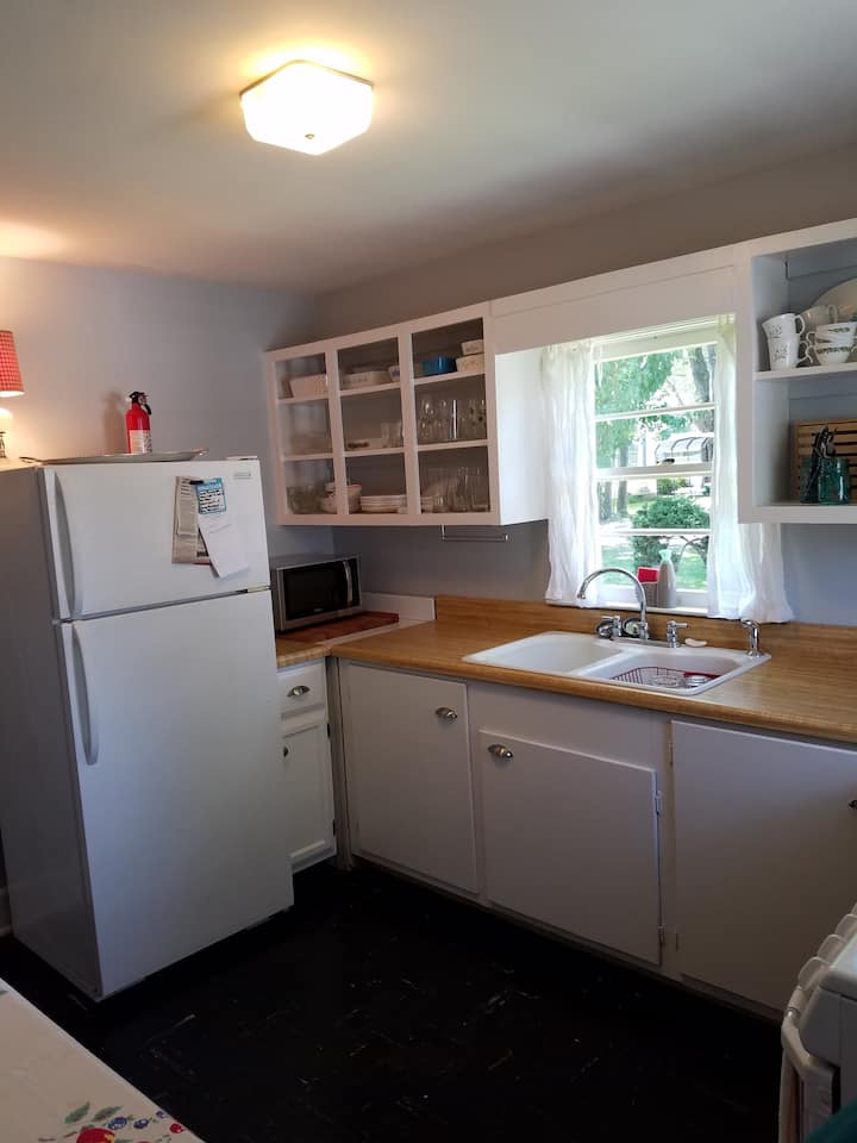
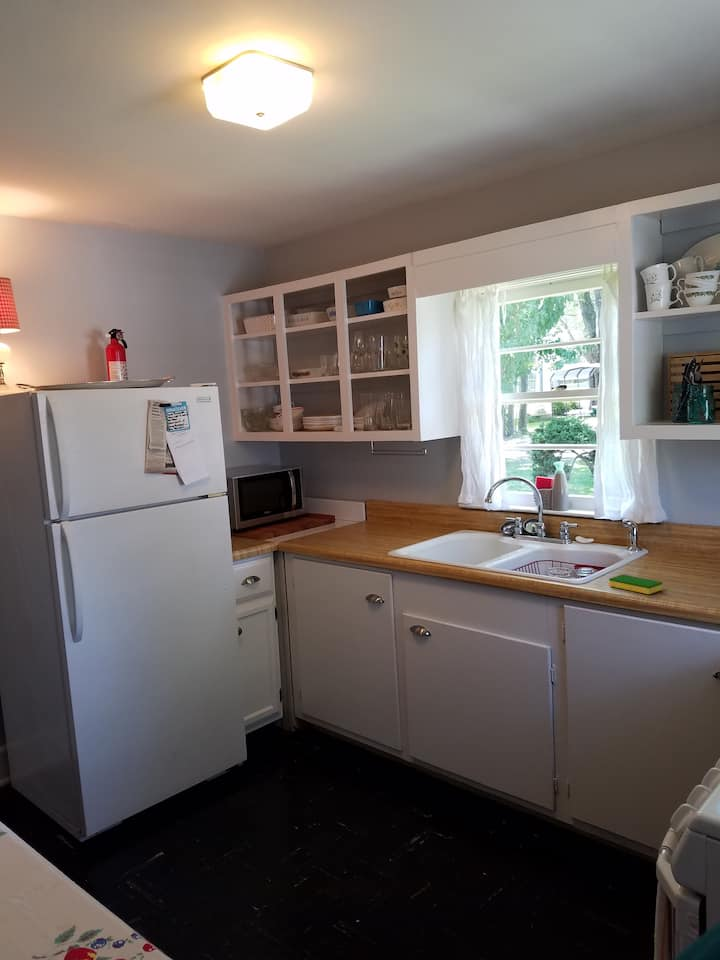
+ dish sponge [608,574,664,595]
